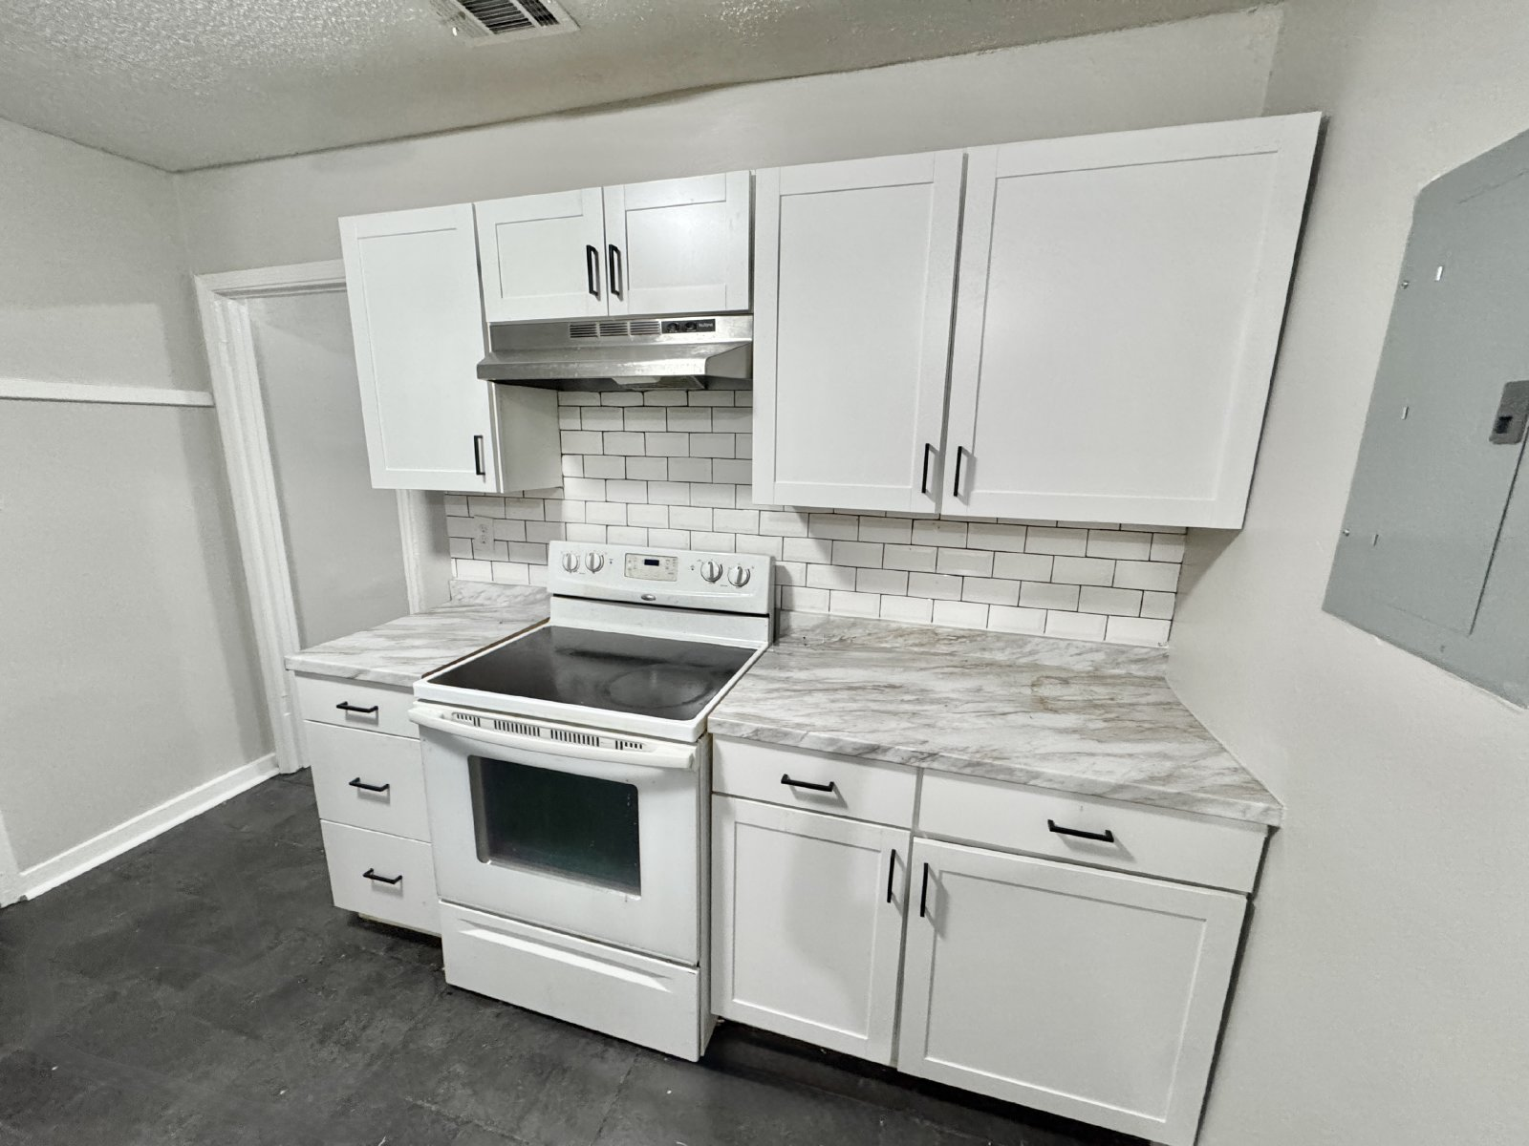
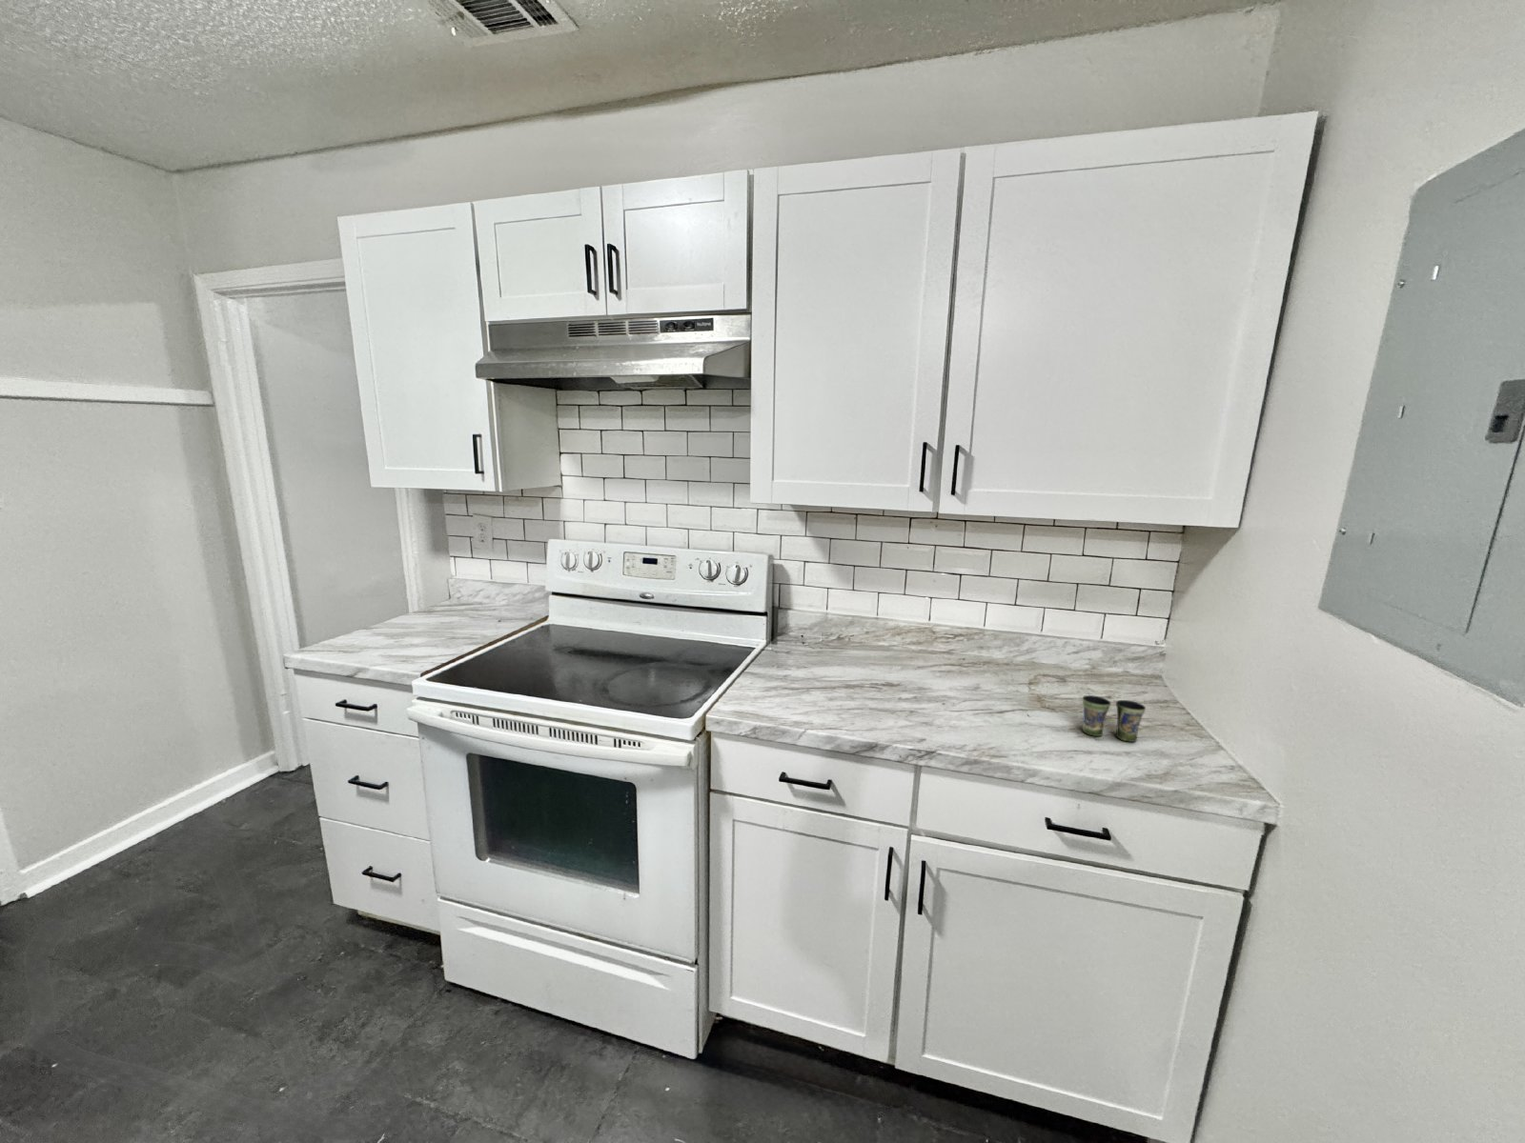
+ cup [1082,694,1147,743]
